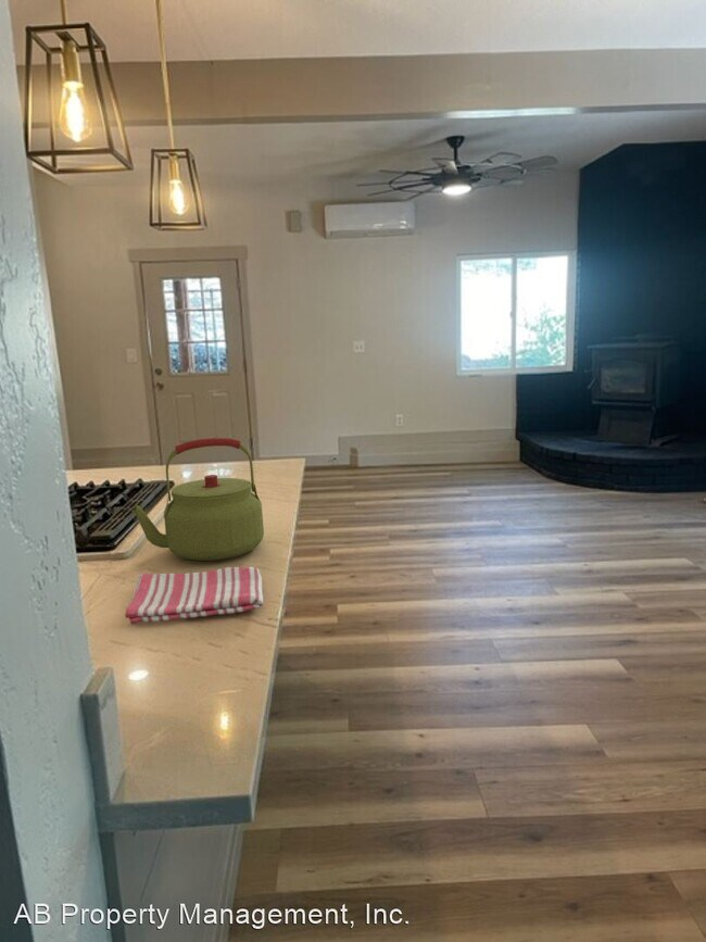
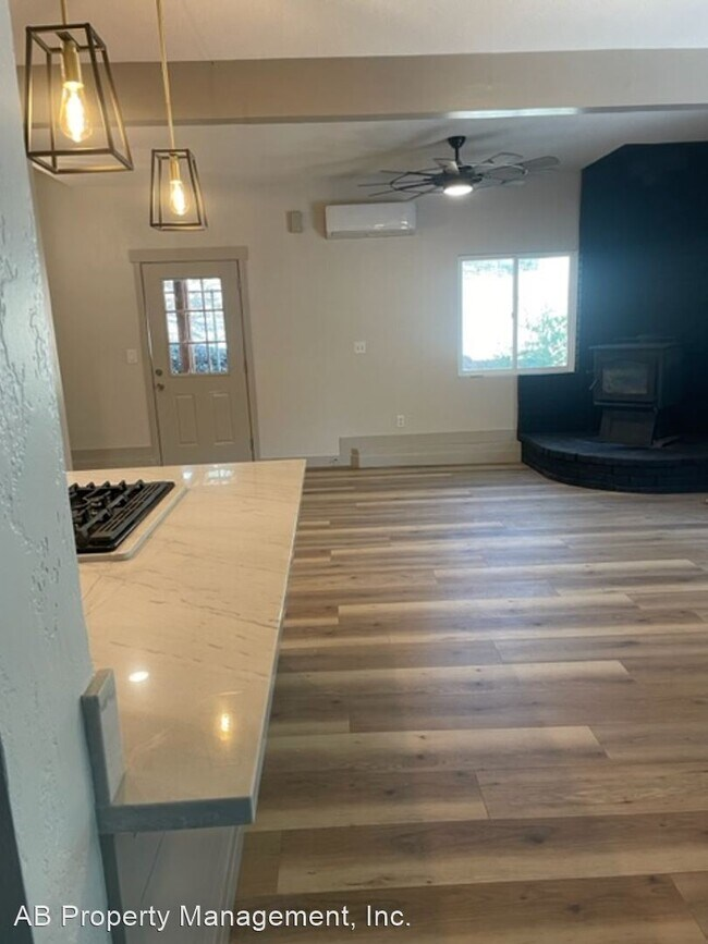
- kettle [130,437,265,562]
- dish towel [124,566,264,625]
